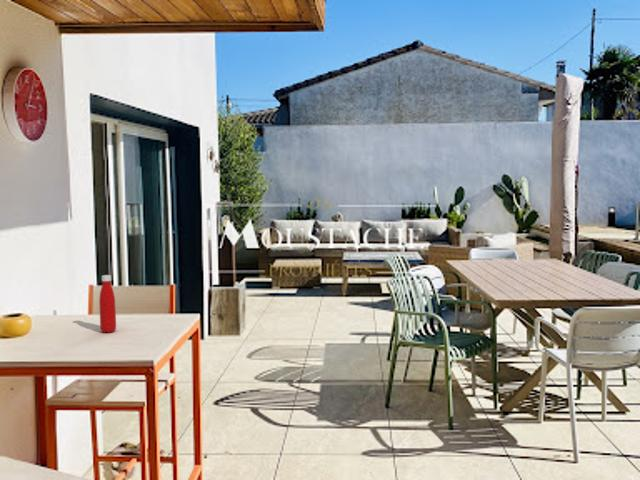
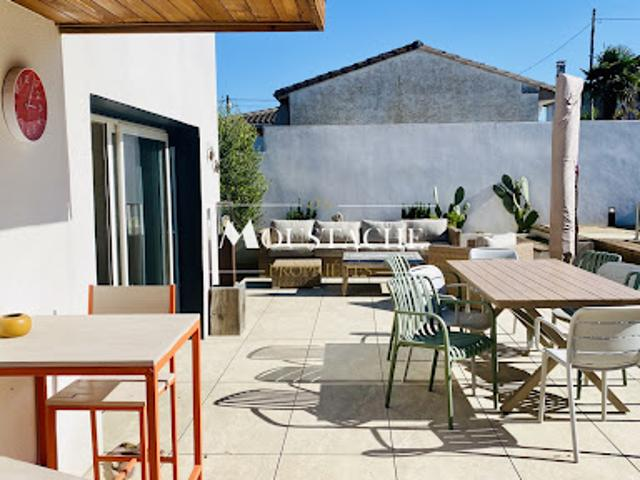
- bottle [98,274,117,334]
